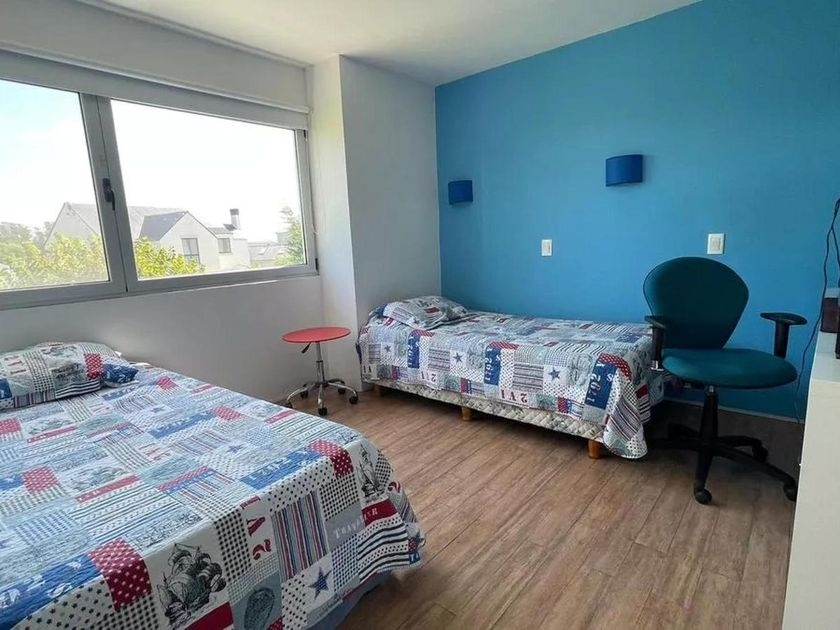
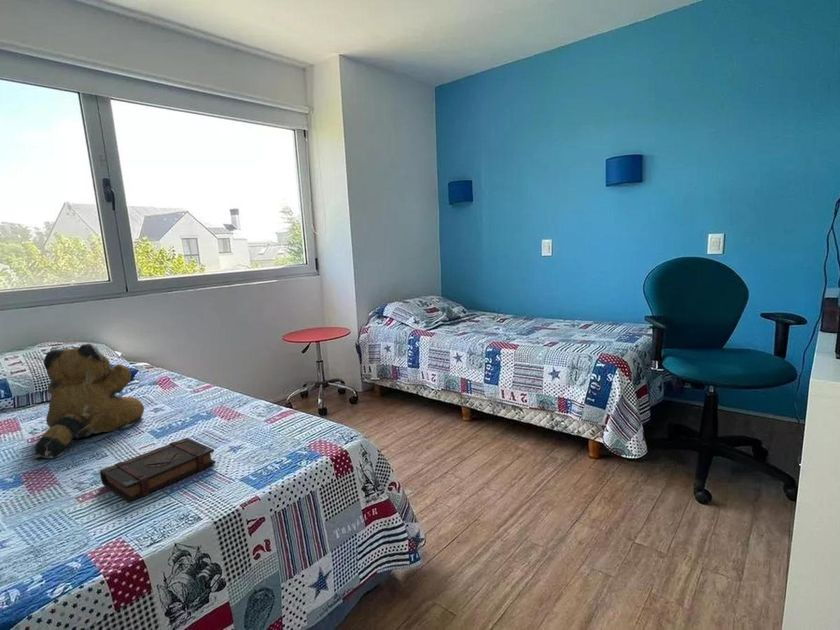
+ book [99,437,217,503]
+ teddy bear [31,343,145,460]
